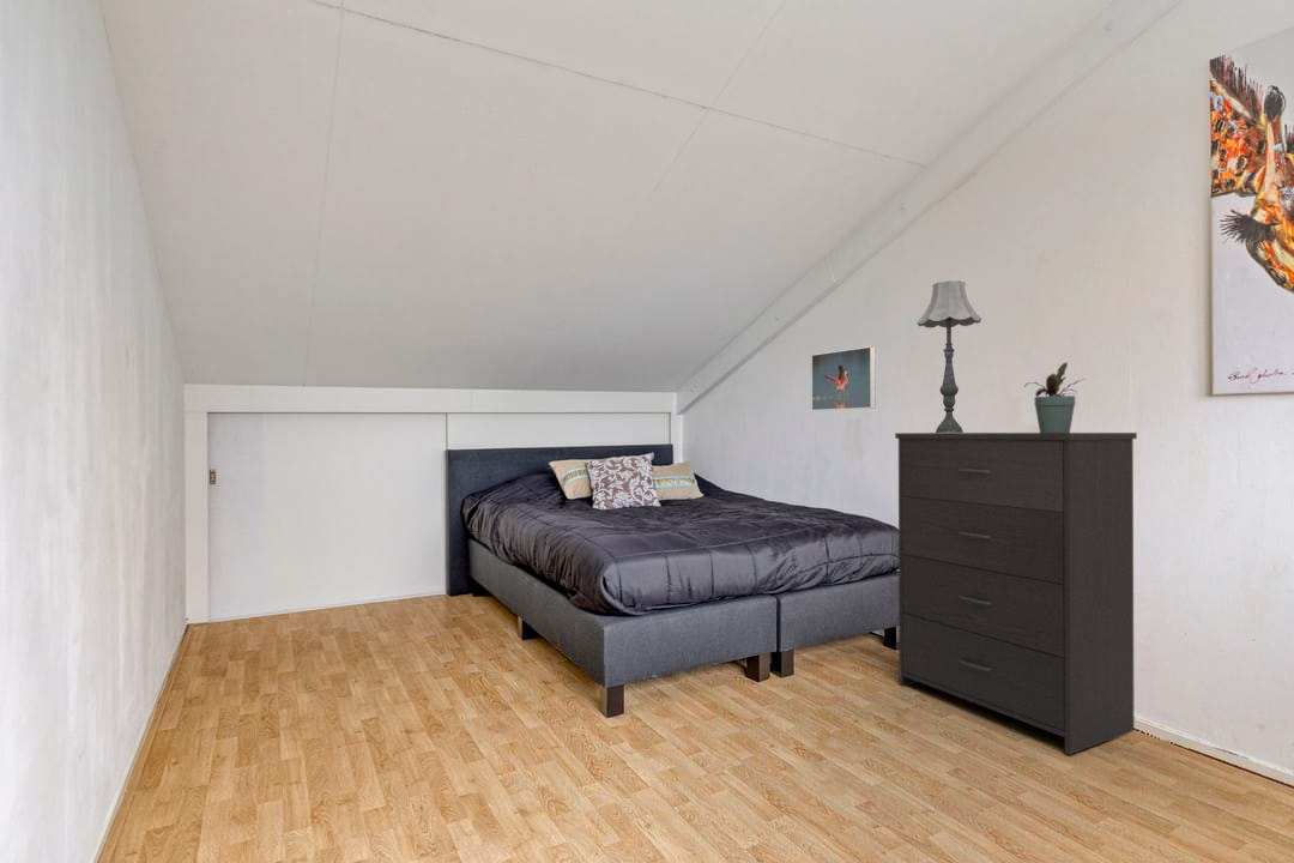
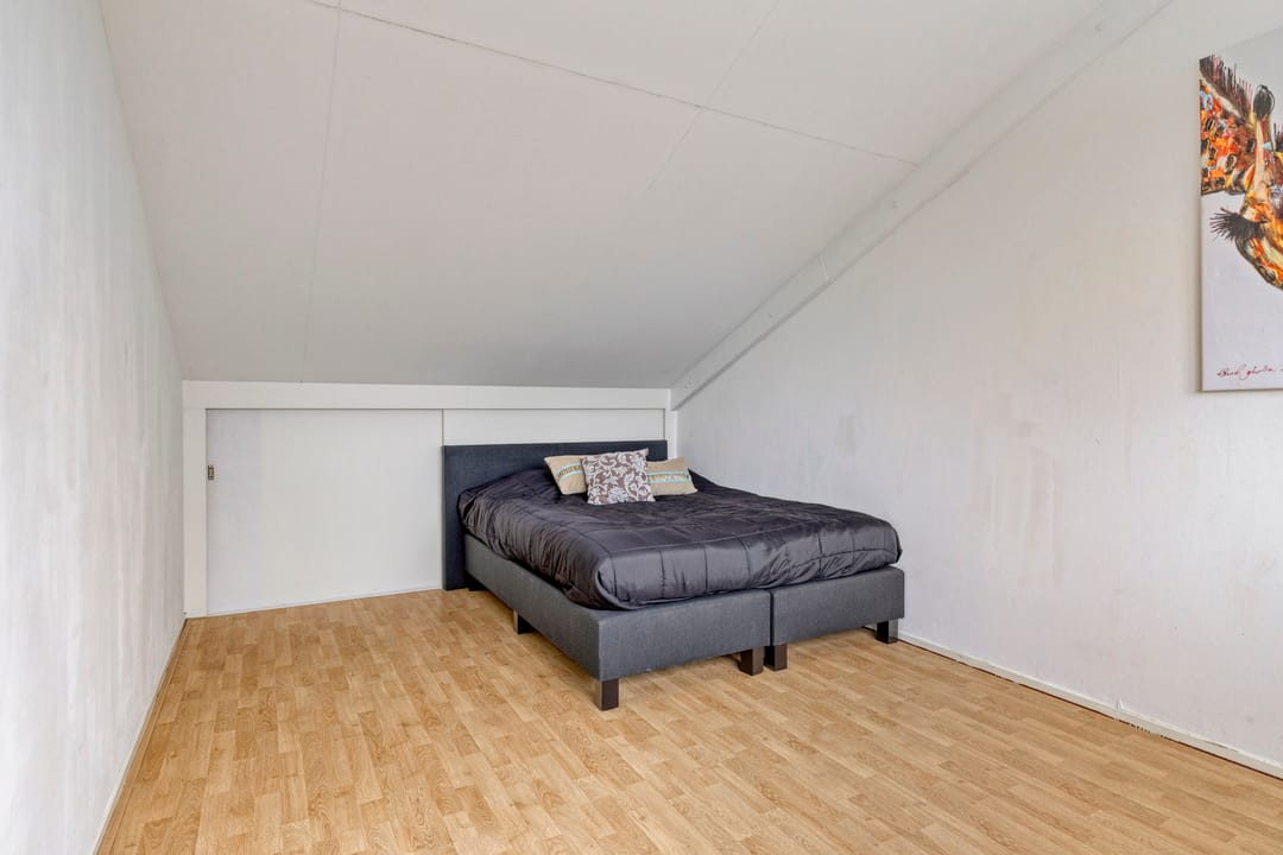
- potted plant [1023,361,1086,433]
- dresser [894,432,1138,755]
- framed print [810,345,877,411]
- table lamp [917,279,982,433]
